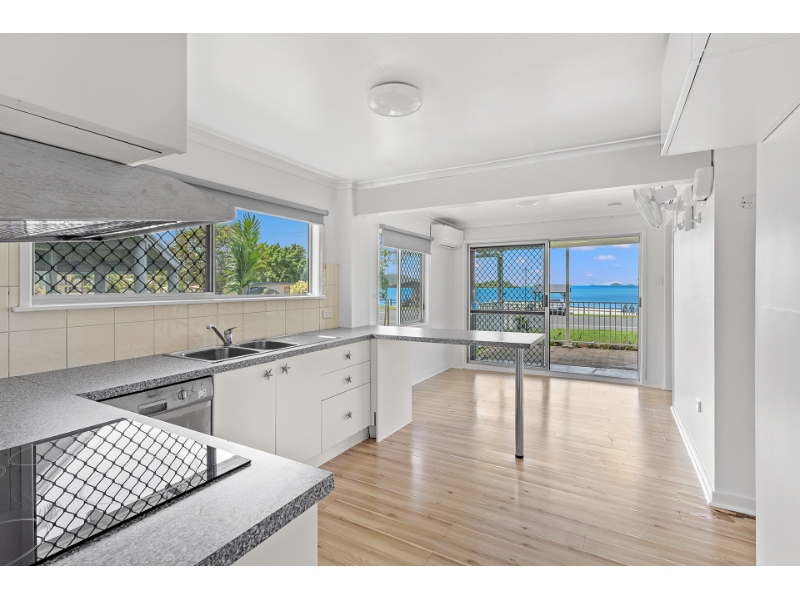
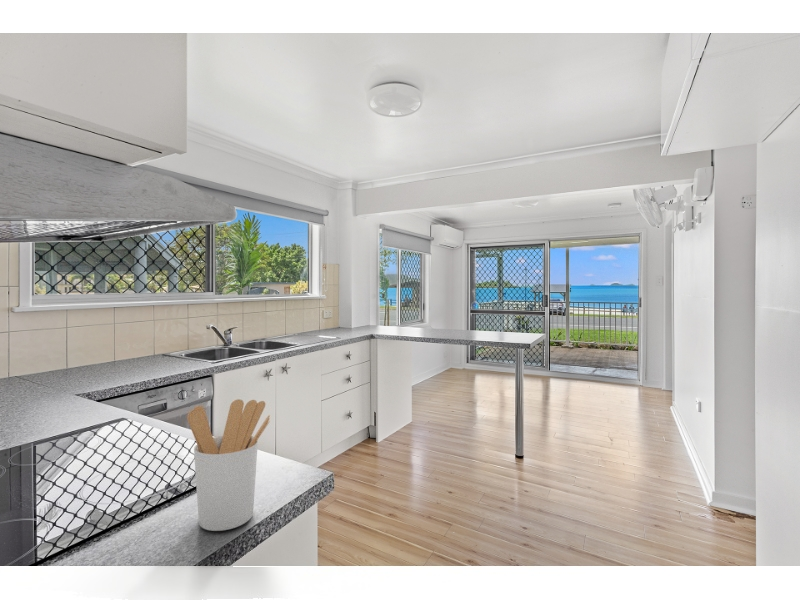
+ utensil holder [186,398,271,532]
